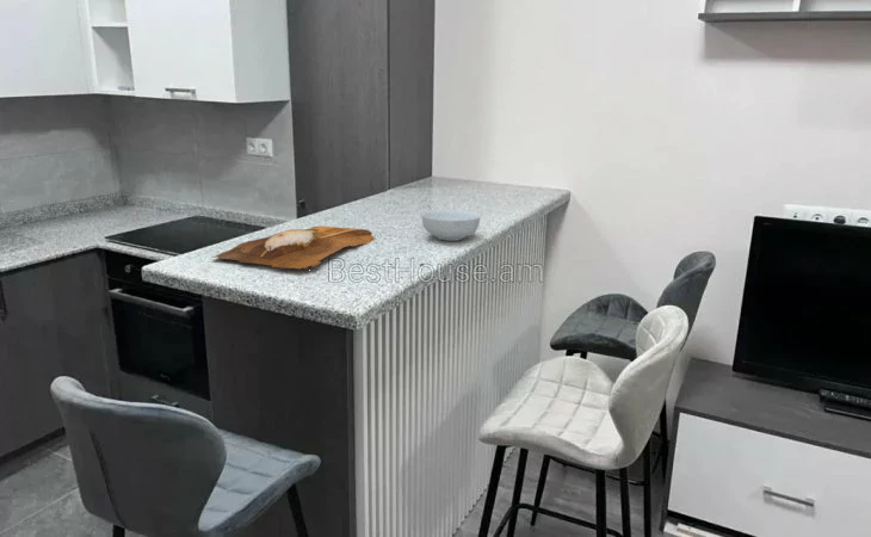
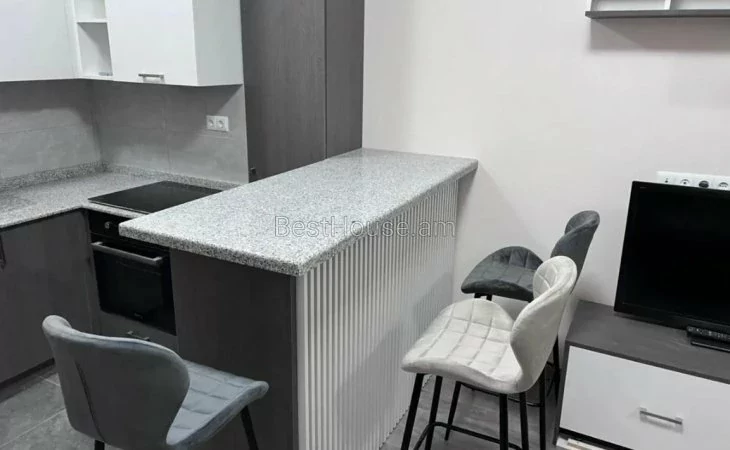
- cereal bowl [421,209,481,242]
- cutting board [212,226,376,270]
